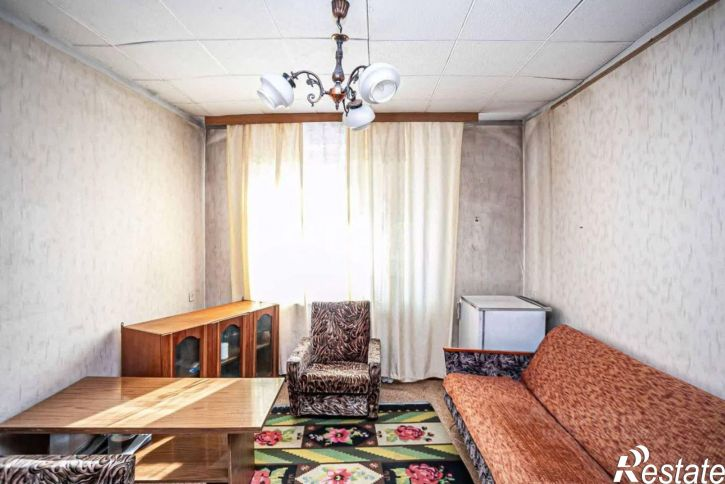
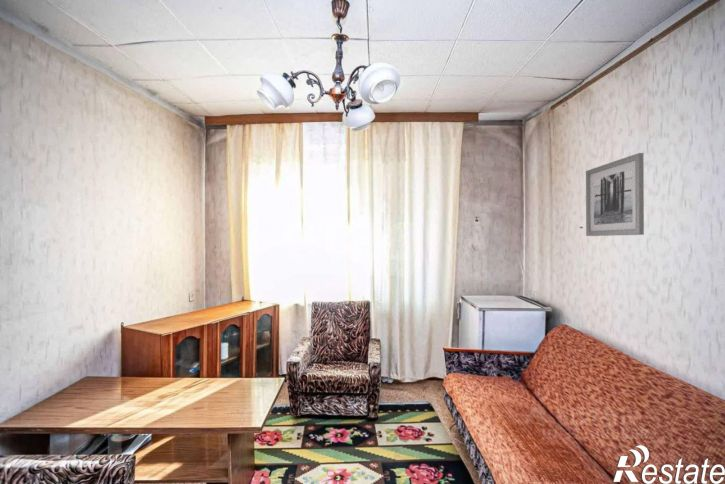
+ wall art [585,152,645,237]
